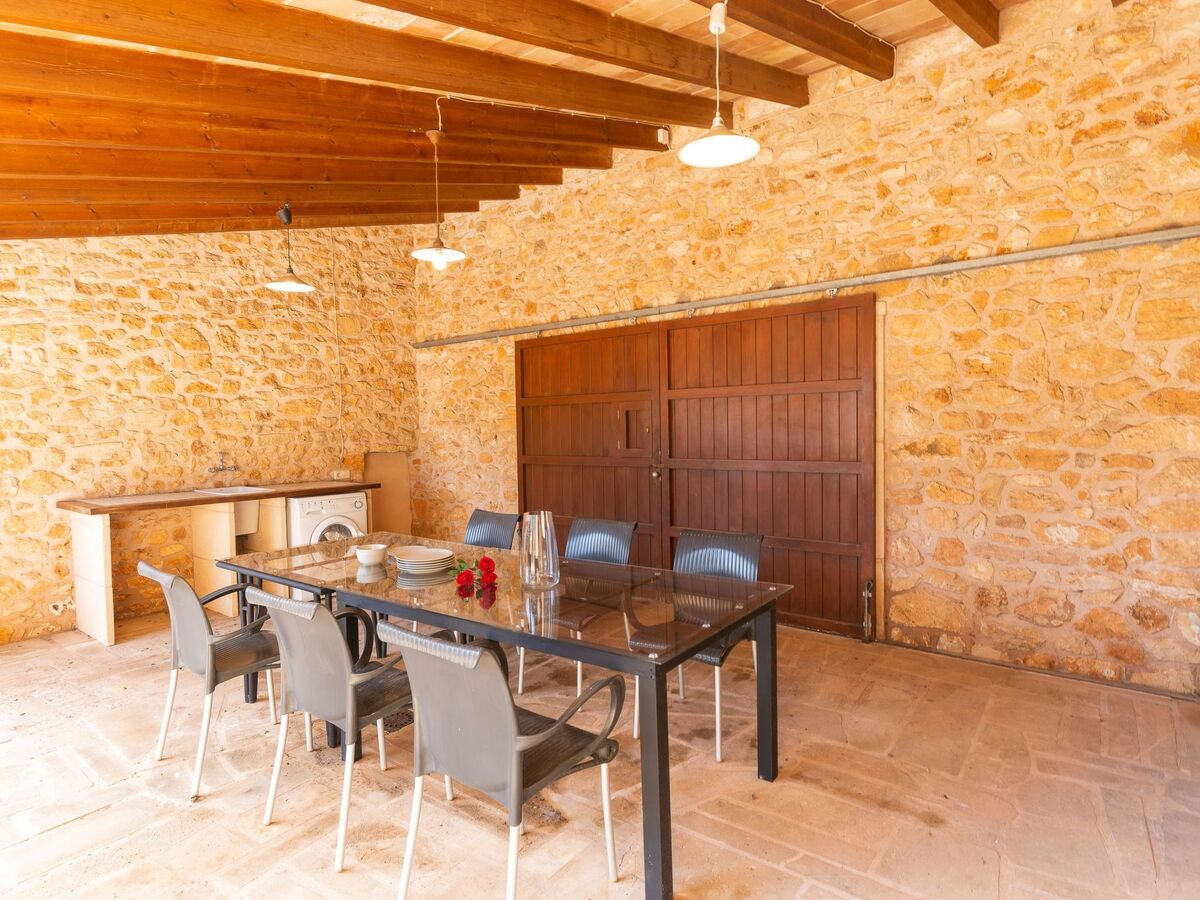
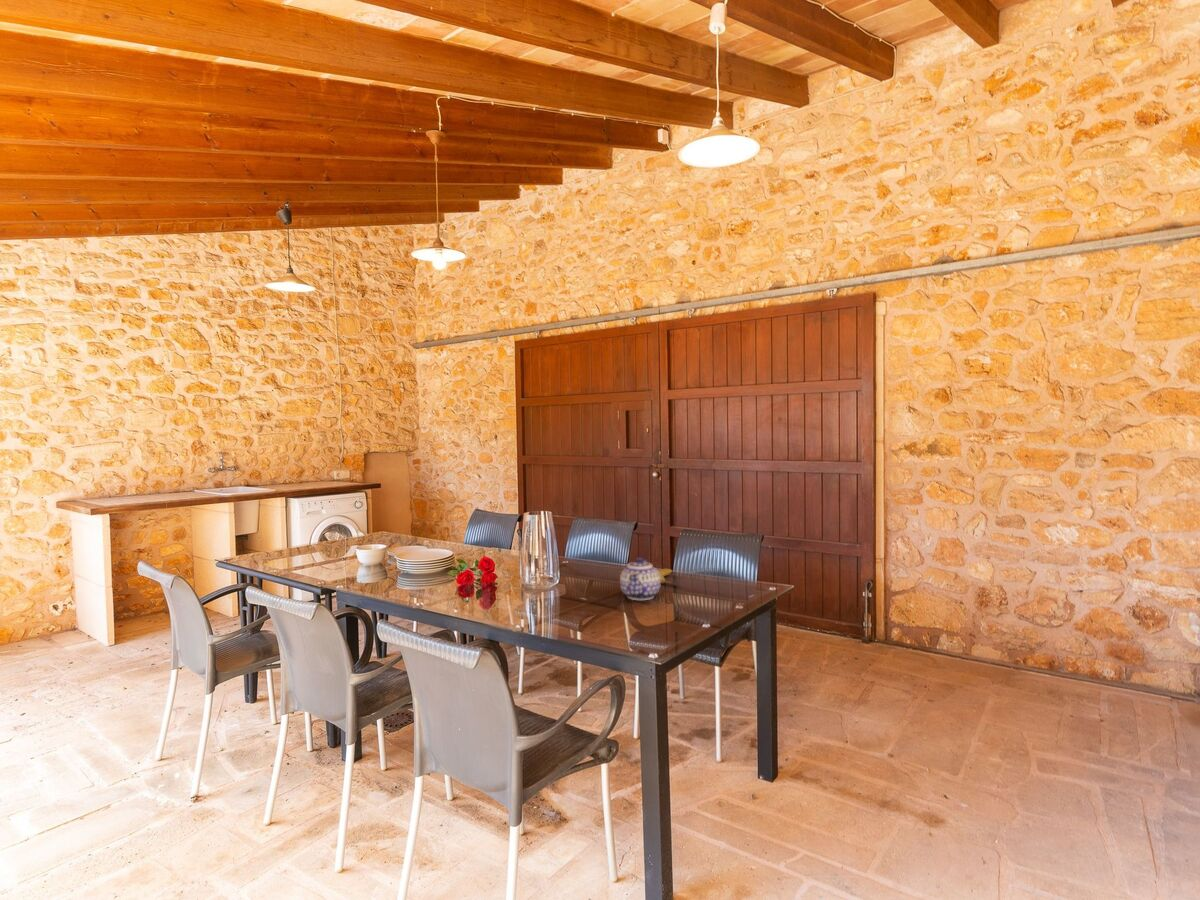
+ fruit [657,568,679,587]
+ teapot [619,556,662,601]
